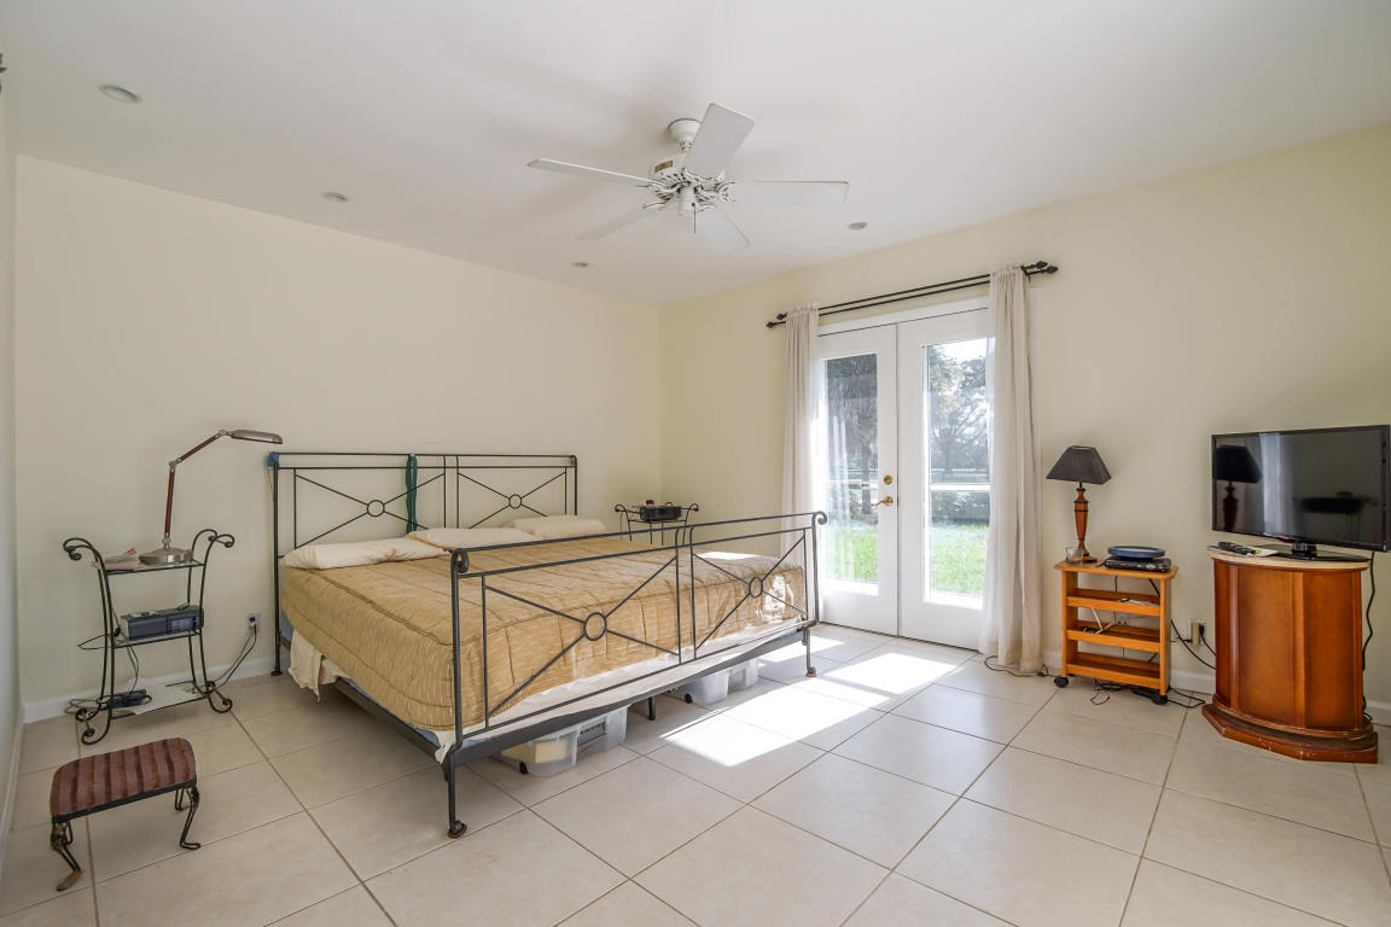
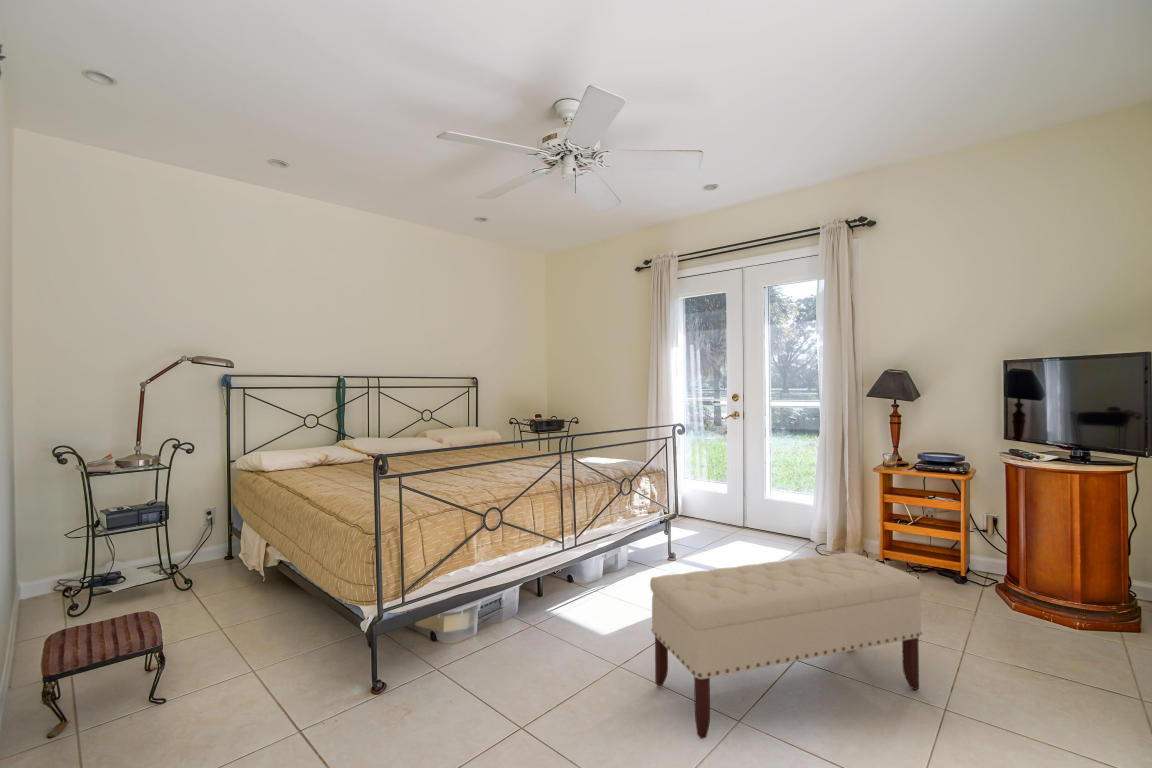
+ bench [649,552,923,740]
